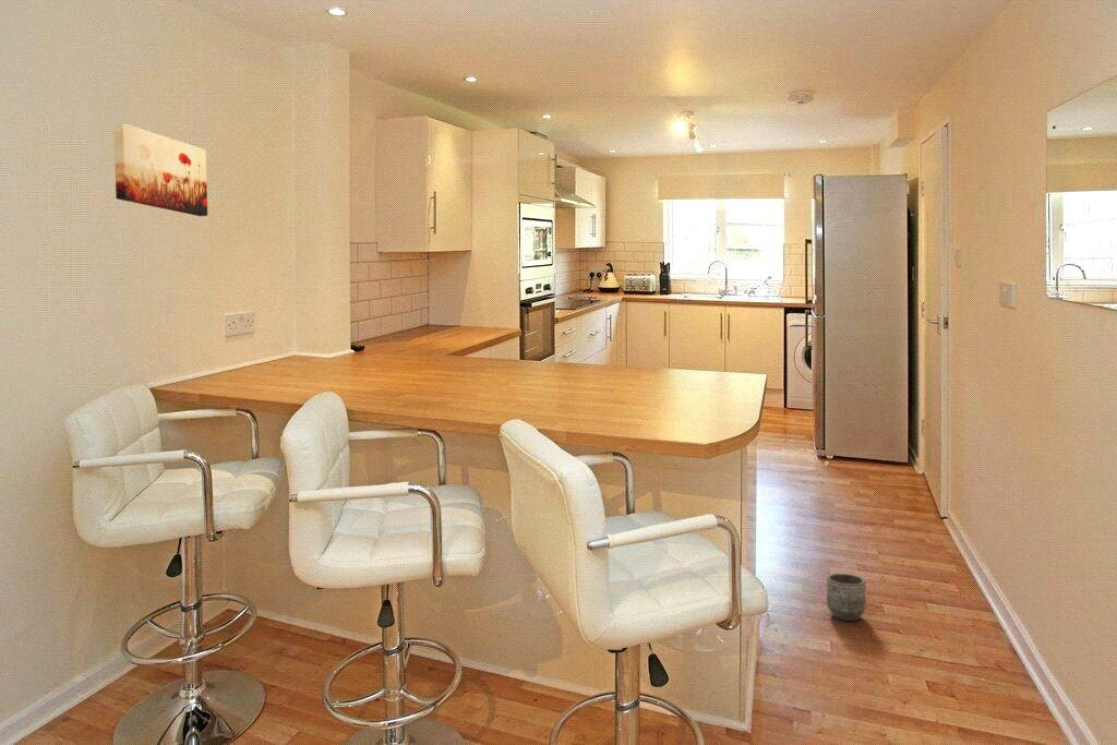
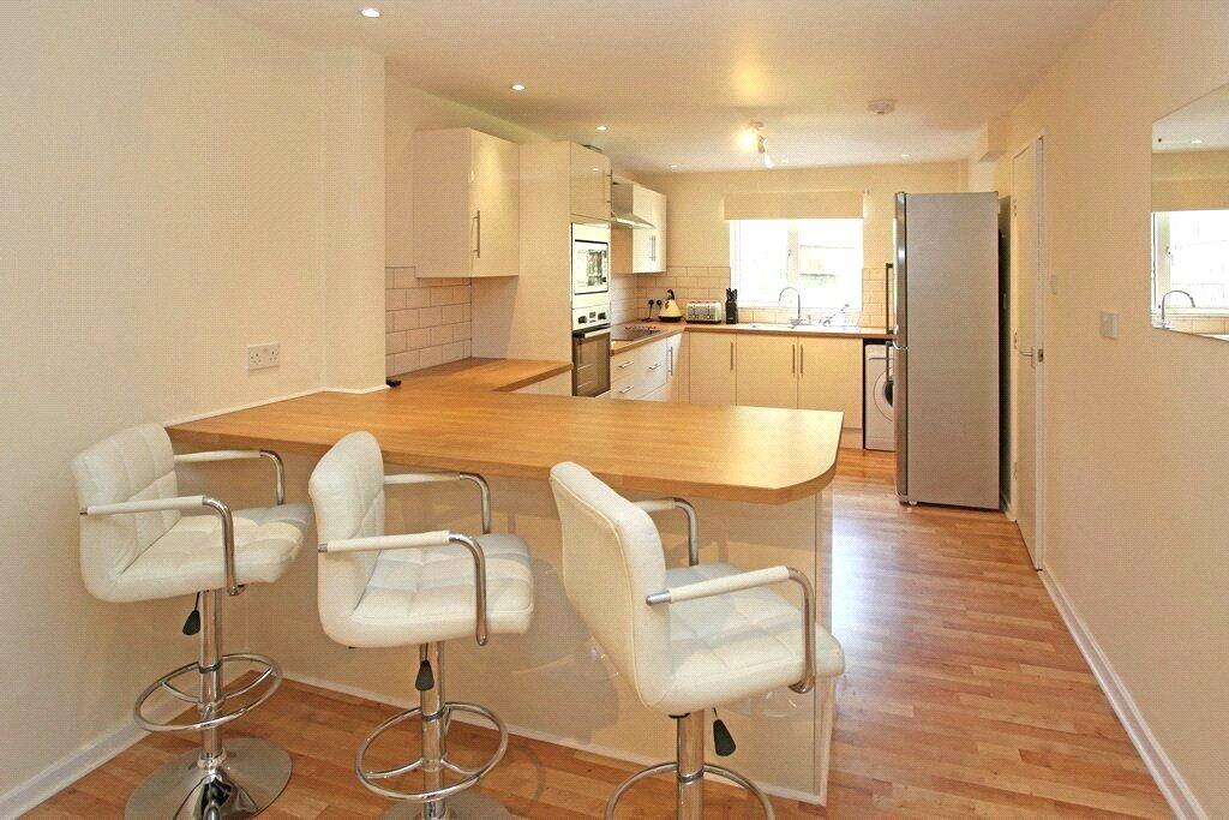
- planter [826,573,867,622]
- wall art [112,122,208,217]
